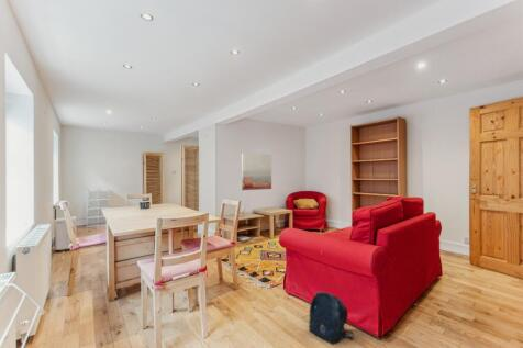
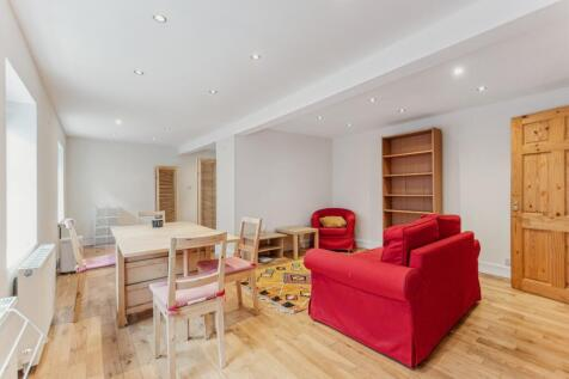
- backpack [308,291,355,346]
- wall art [241,151,272,191]
